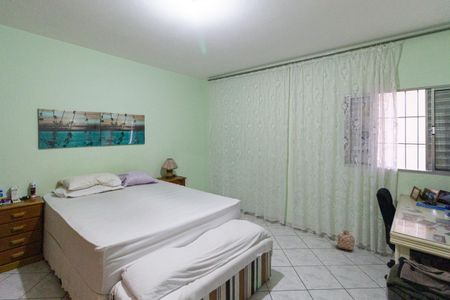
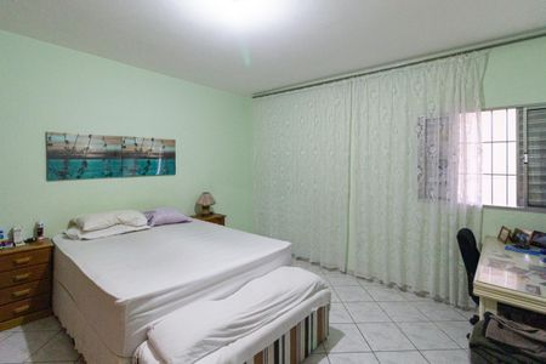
- basket [336,229,356,251]
